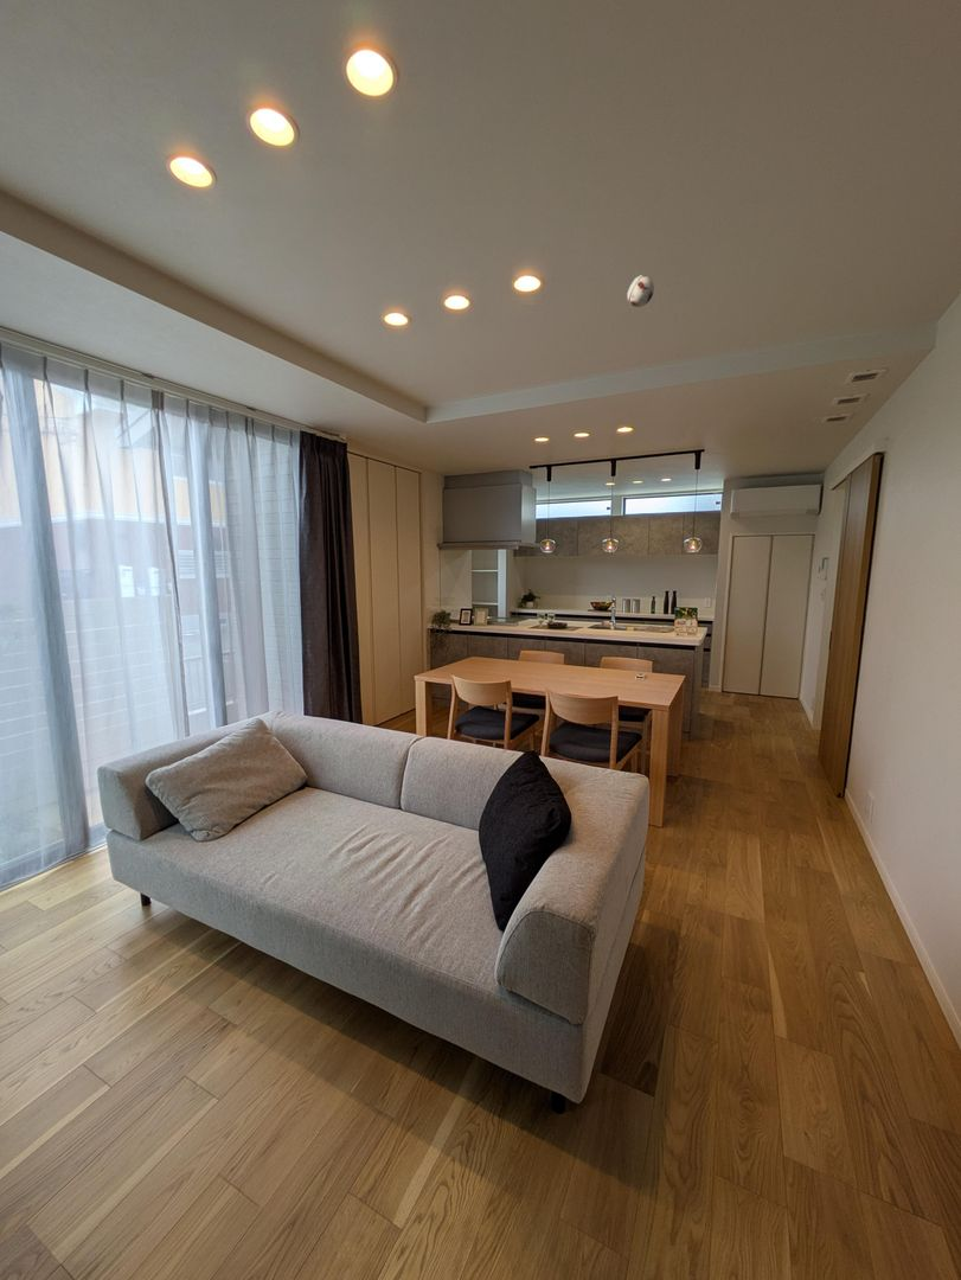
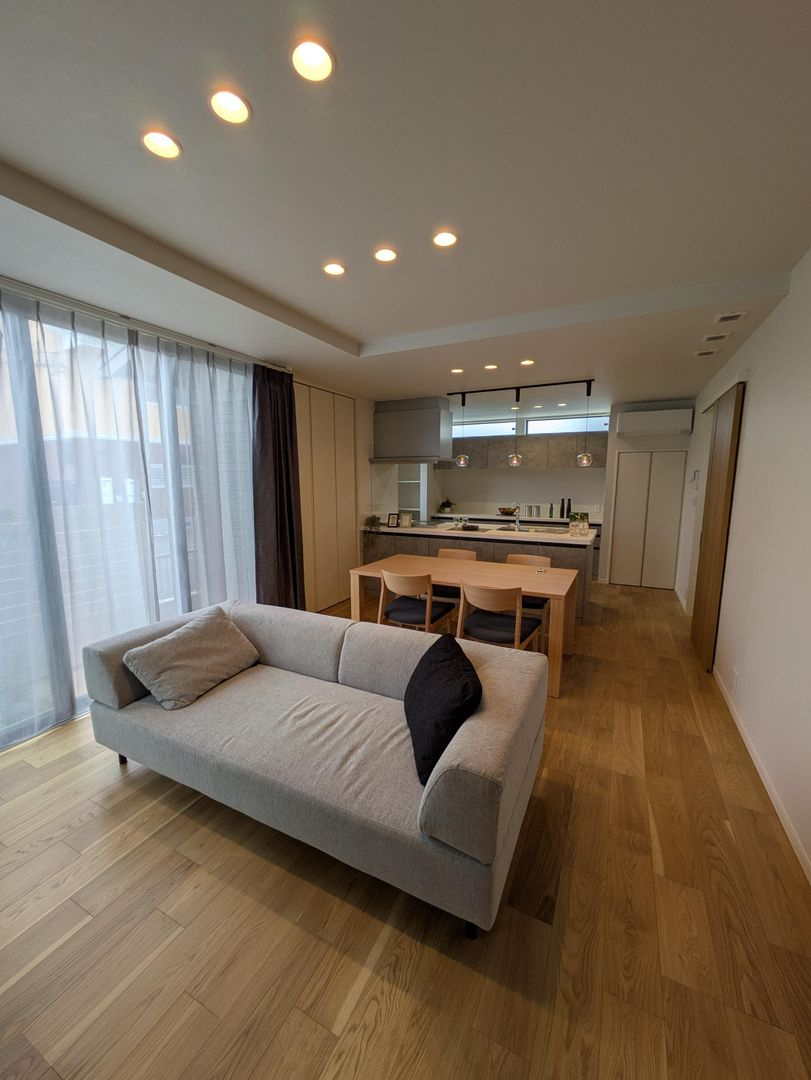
- smoke detector [626,274,655,308]
